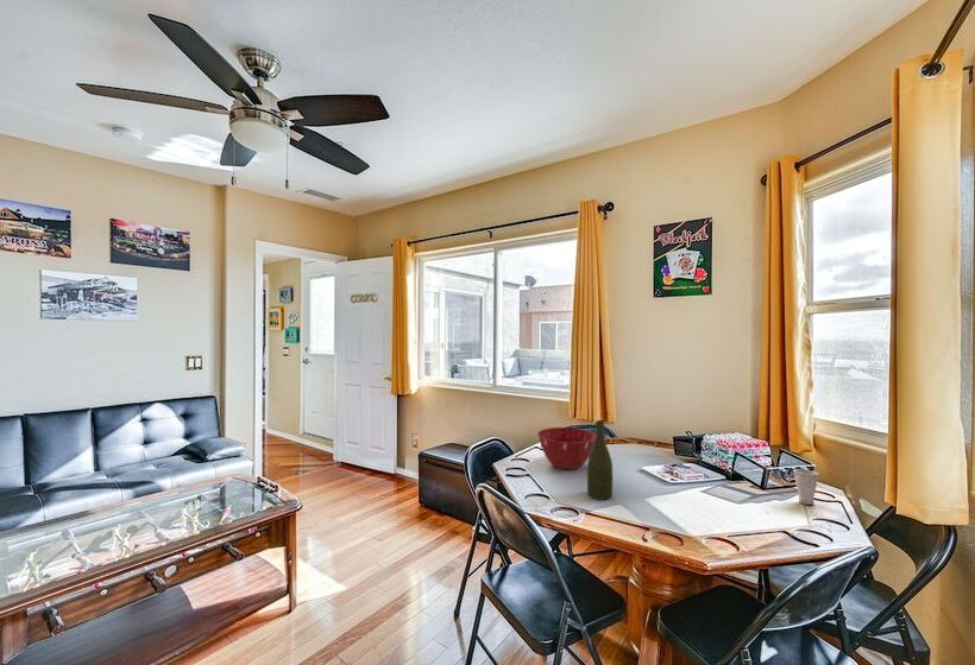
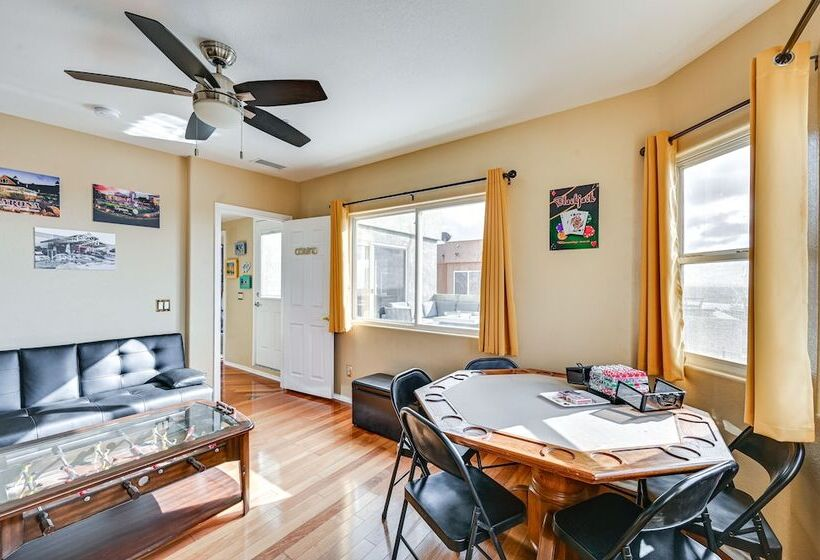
- bottle [586,419,614,500]
- mixing bowl [536,426,596,470]
- cup [792,468,820,506]
